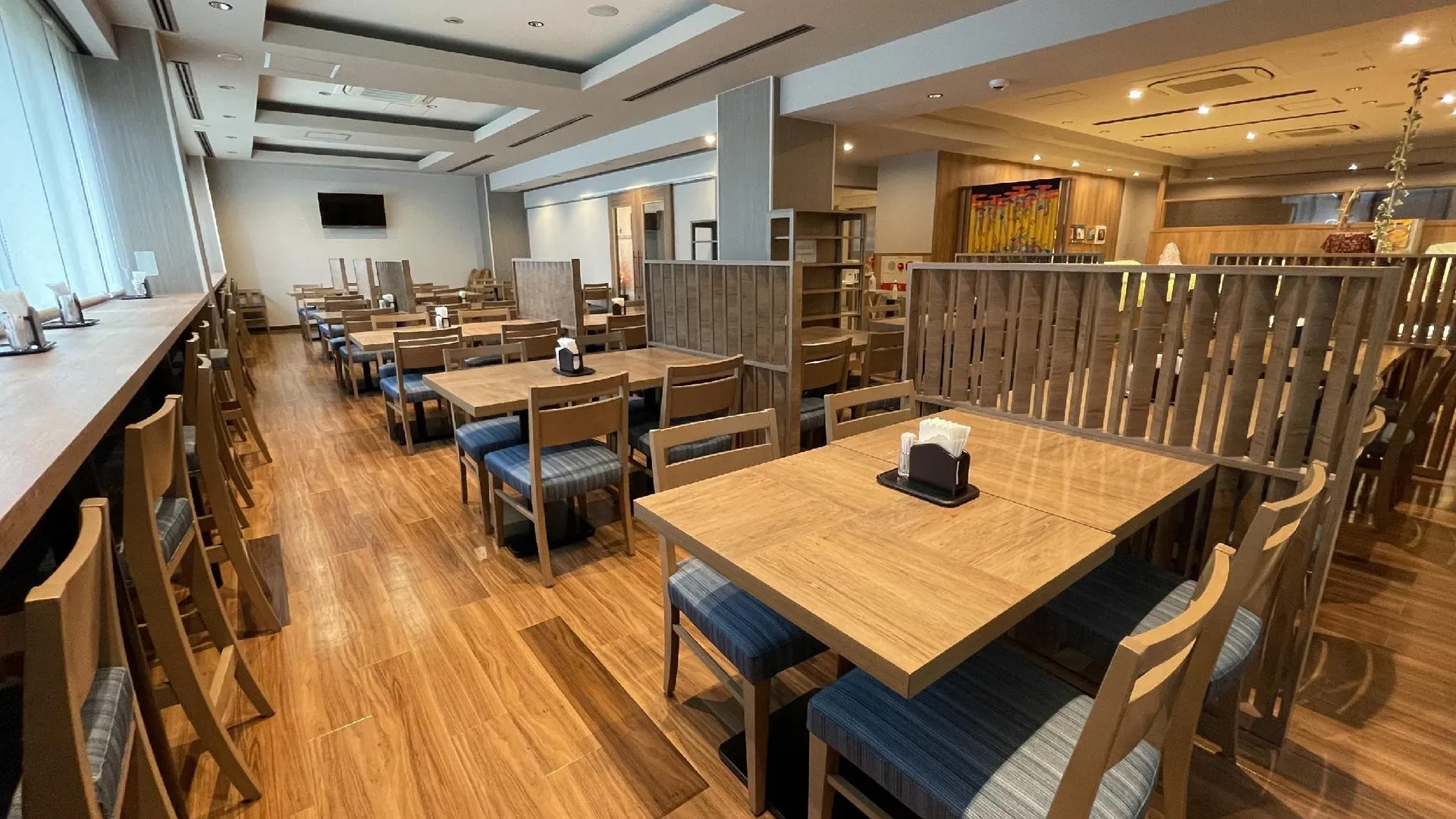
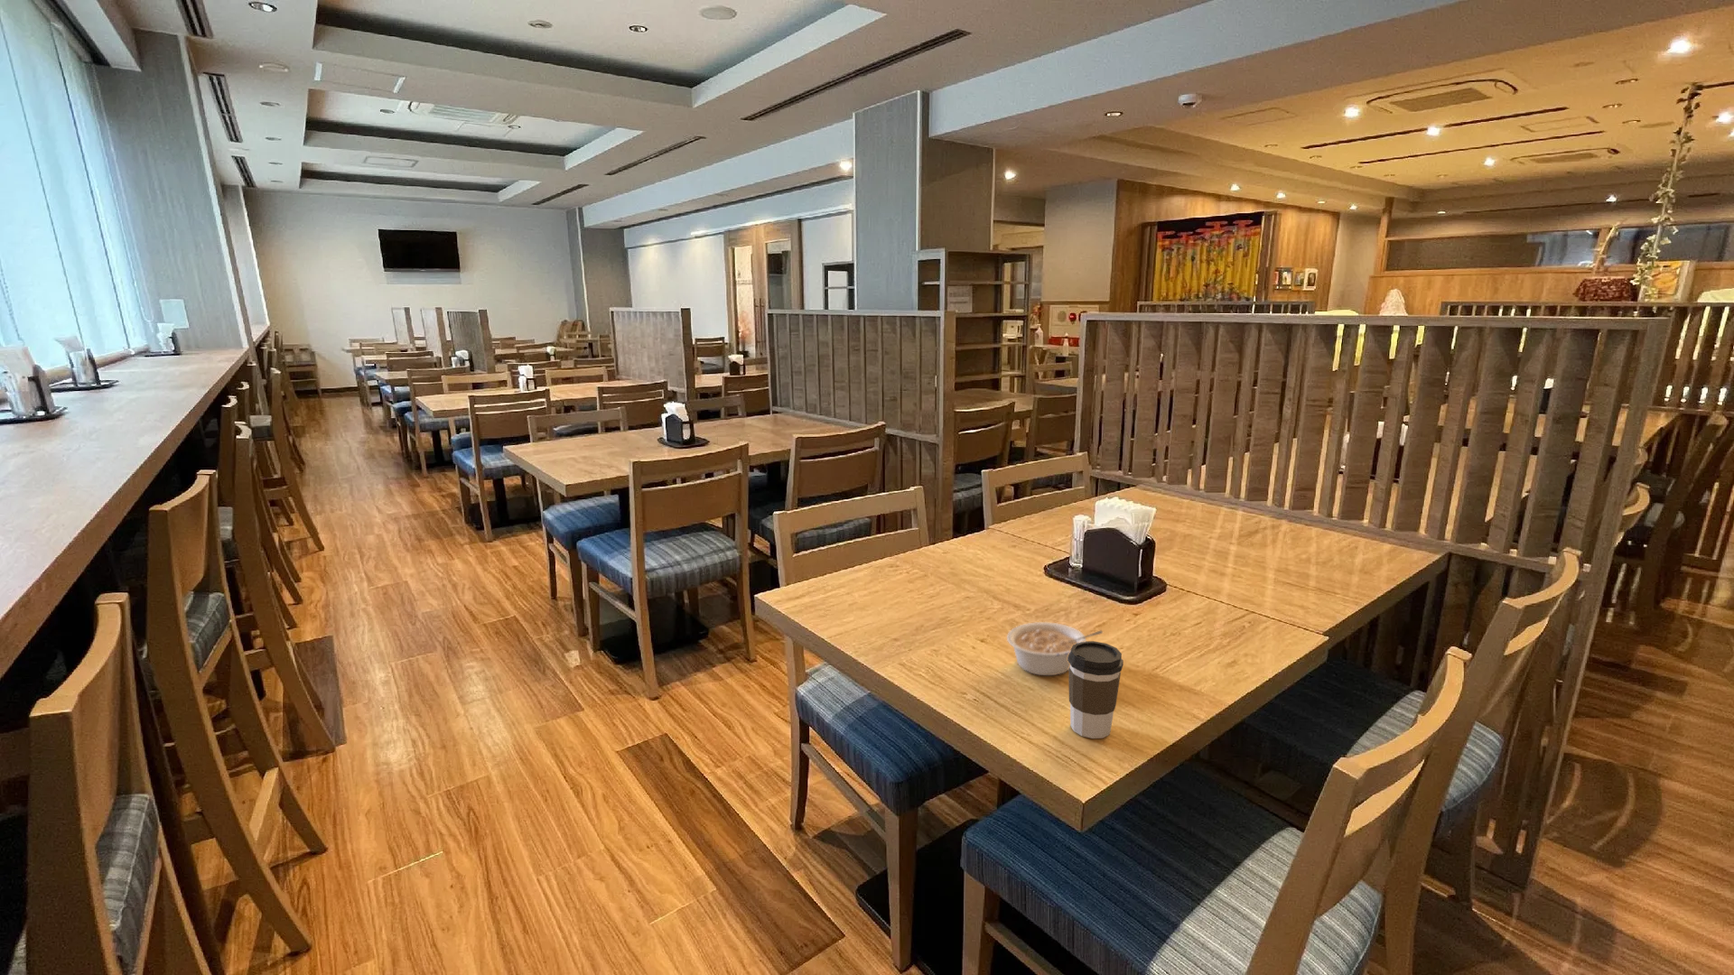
+ legume [1006,621,1104,676]
+ coffee cup [1067,640,1124,739]
